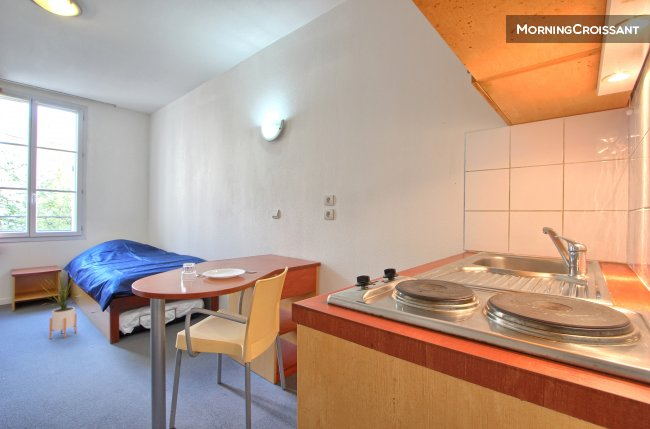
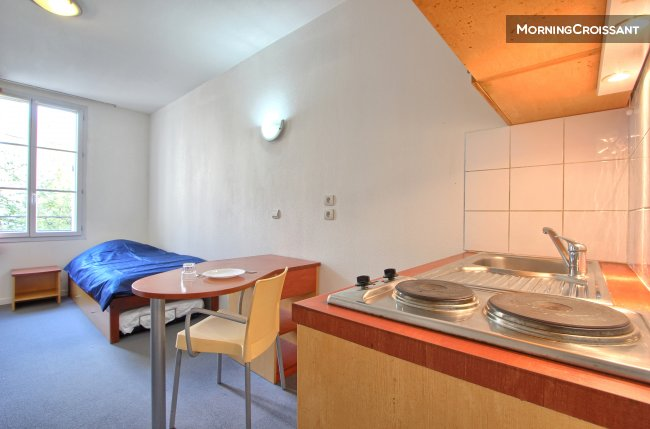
- house plant [39,265,87,340]
